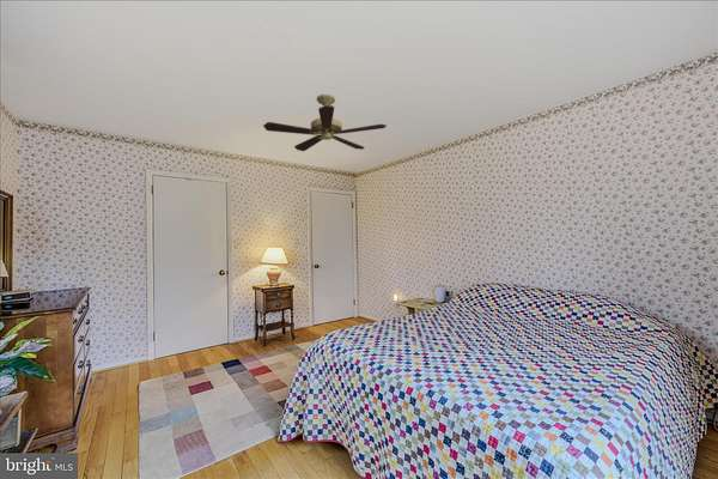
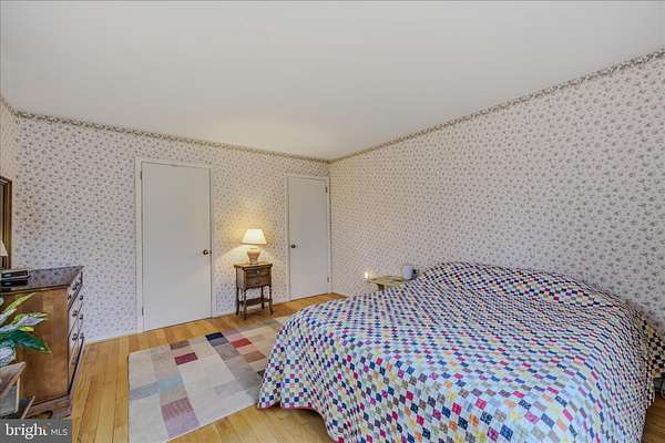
- ceiling fan [262,93,388,152]
